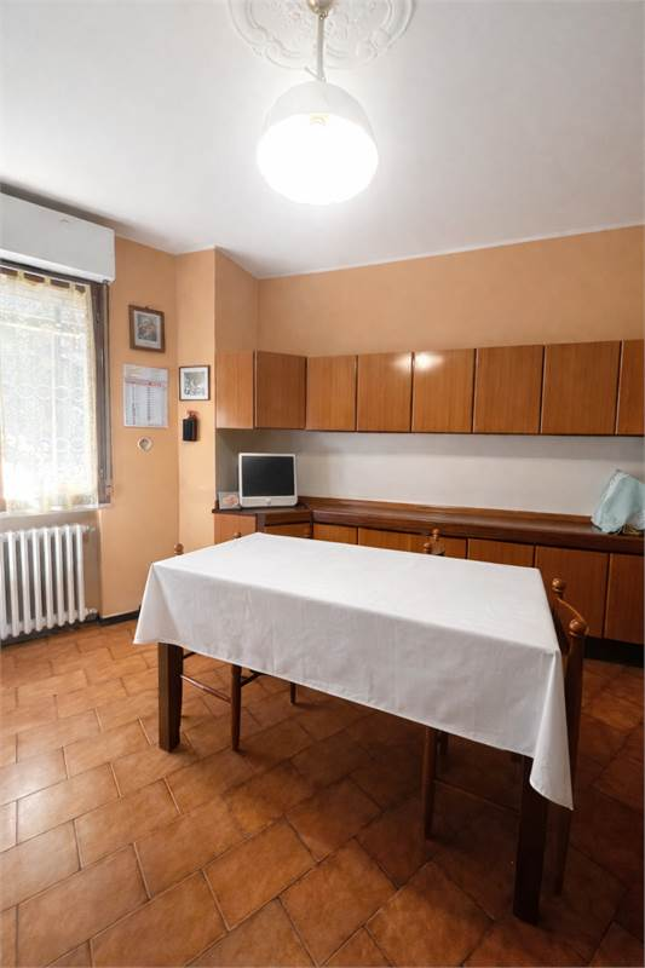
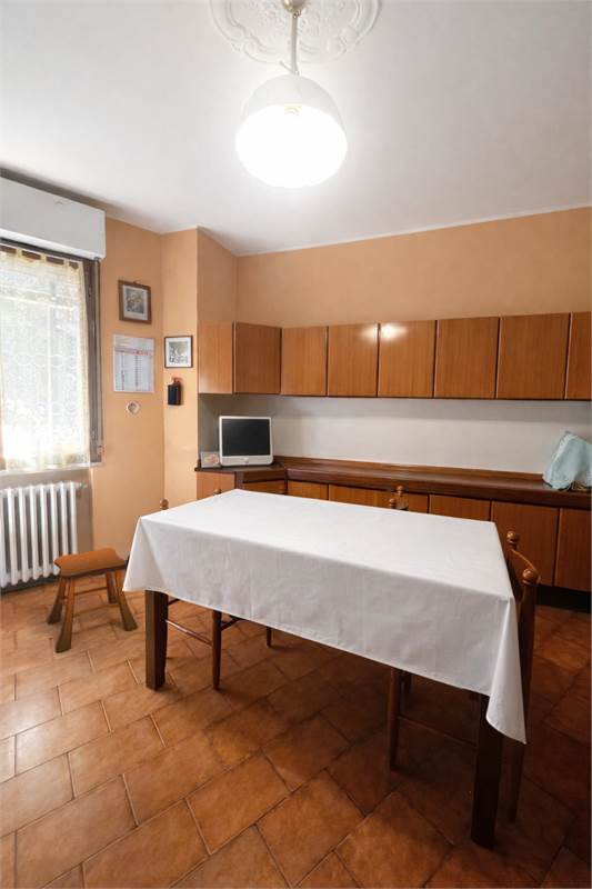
+ stool [46,547,139,653]
